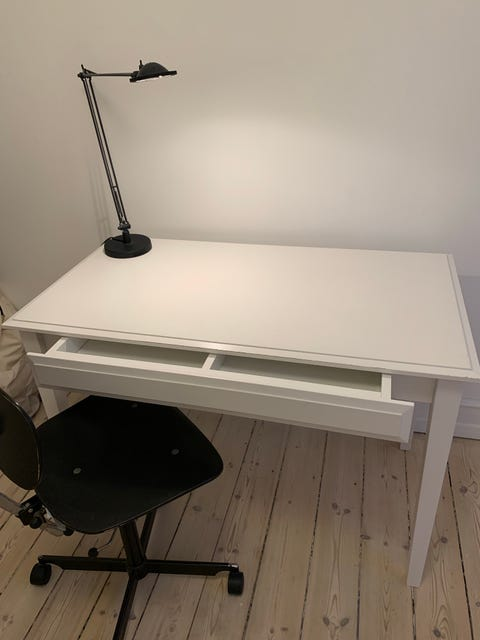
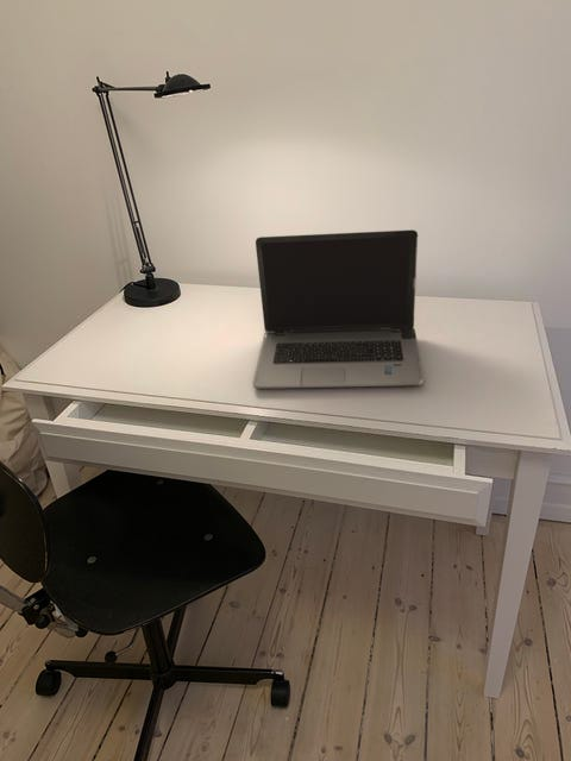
+ laptop computer [252,228,426,390]
